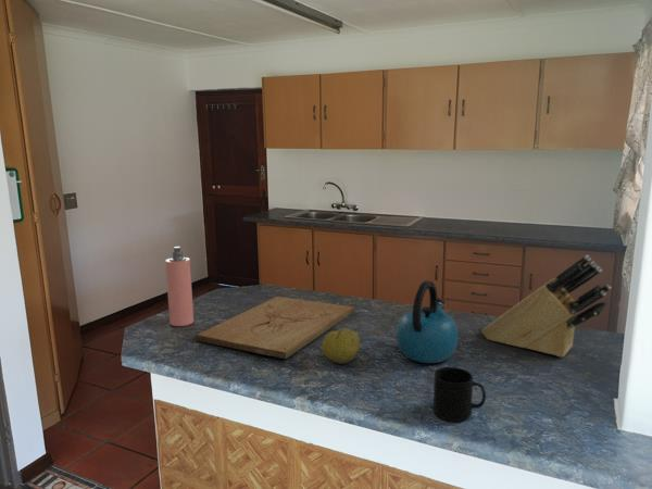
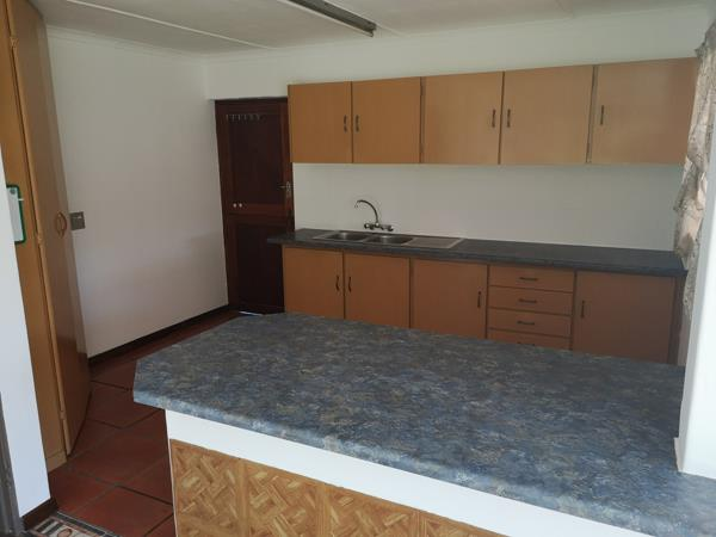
- spray bottle [164,246,195,327]
- kettle [396,279,459,364]
- mug [432,366,487,423]
- cutting board [195,296,355,360]
- fruit [321,328,361,365]
- knife block [480,254,612,358]
